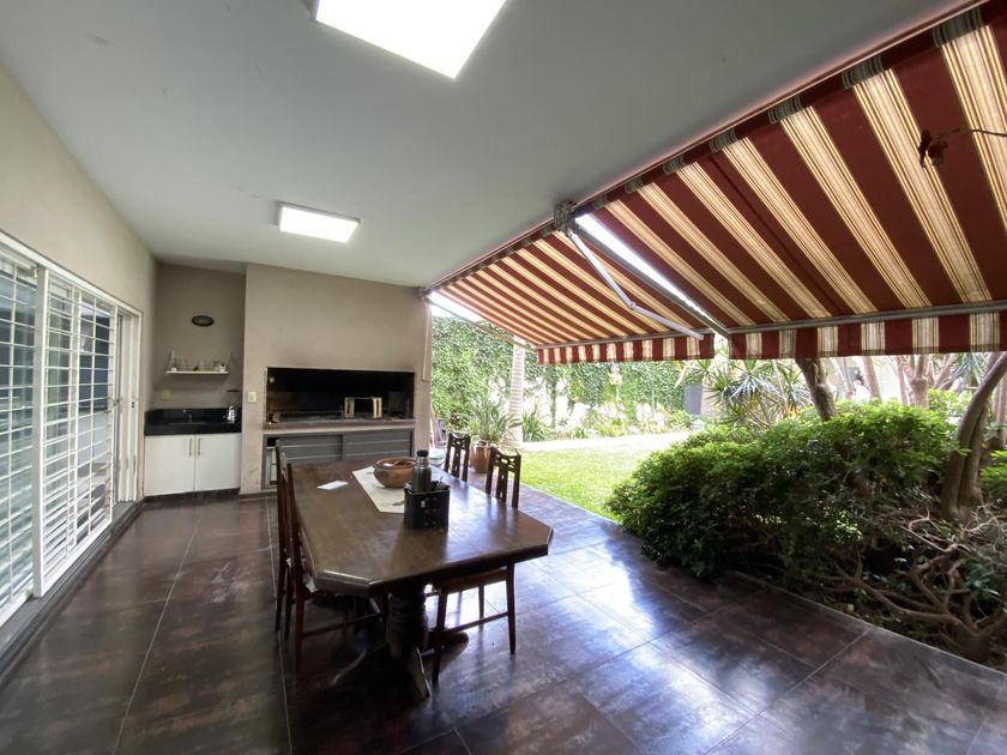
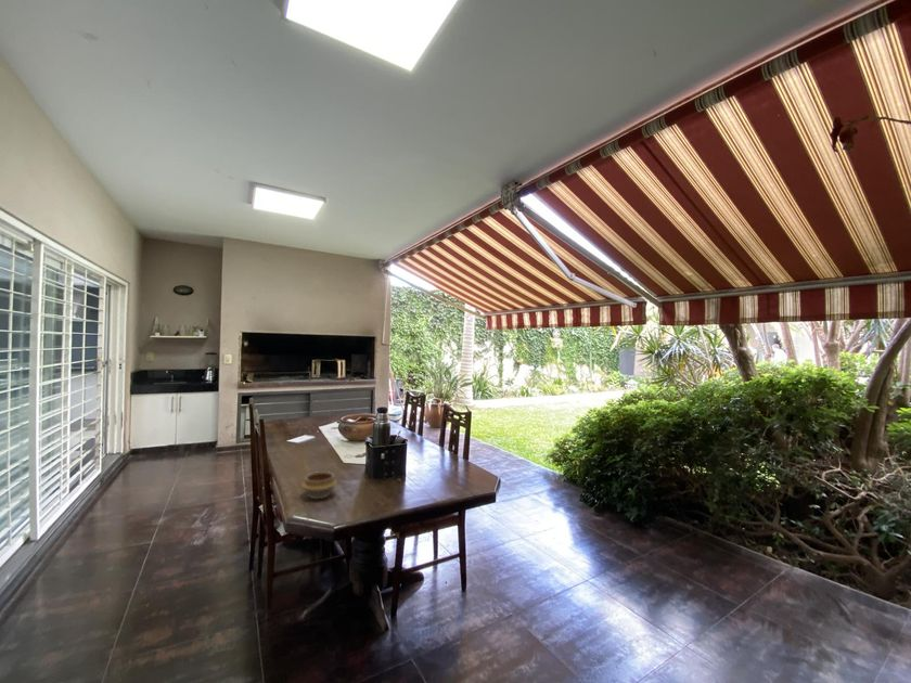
+ bowl [300,471,338,500]
